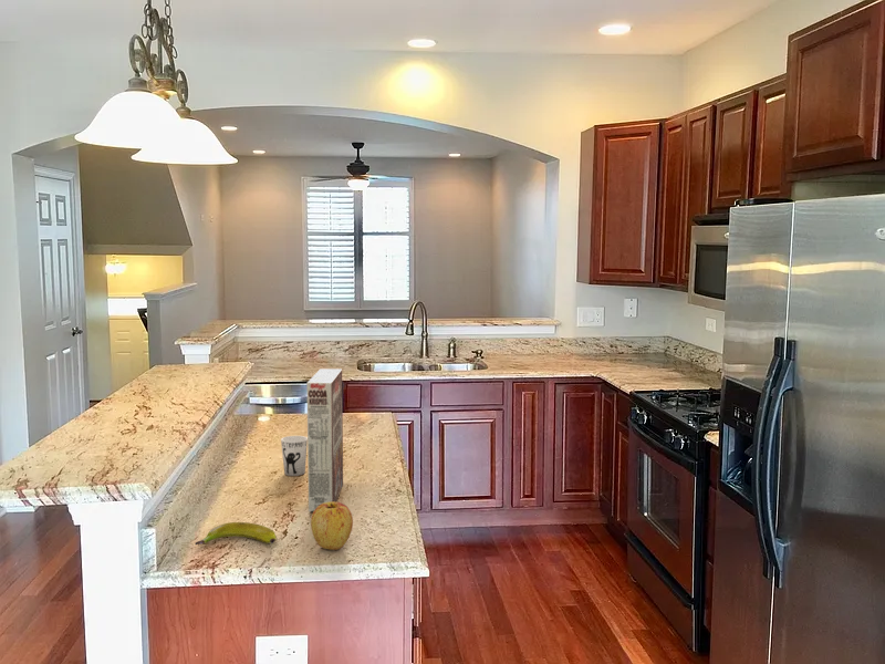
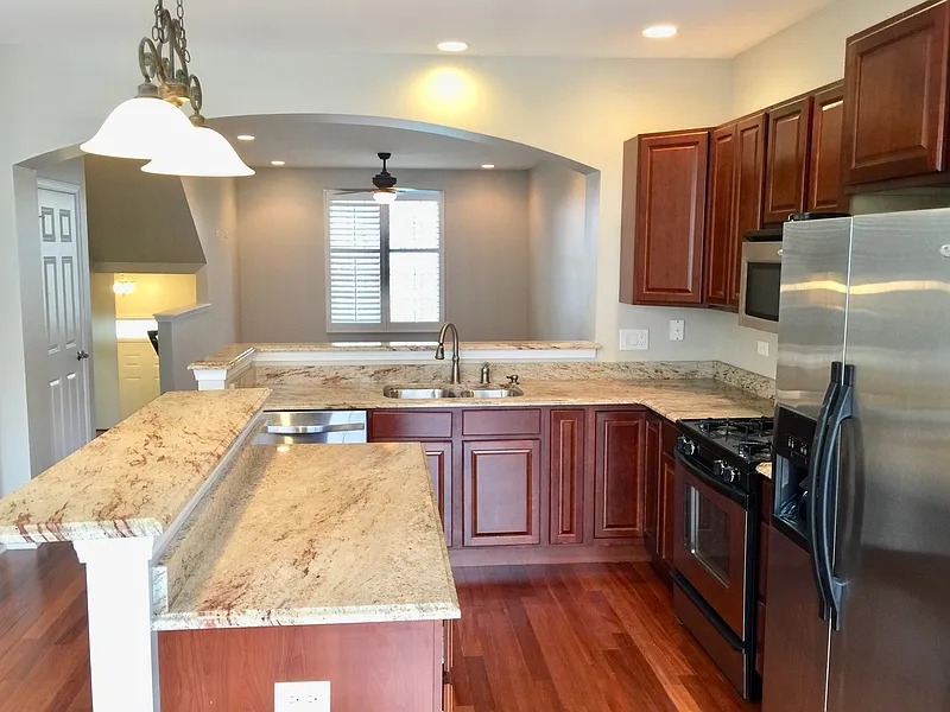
- apple [310,501,354,551]
- cup [280,435,308,477]
- banana [195,521,277,546]
- cereal box [305,369,344,512]
